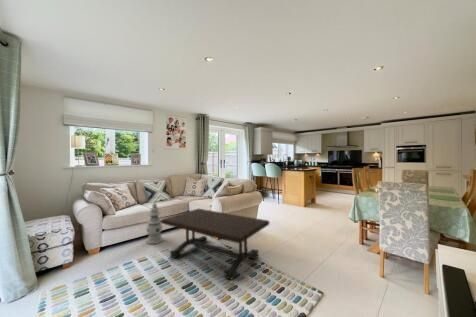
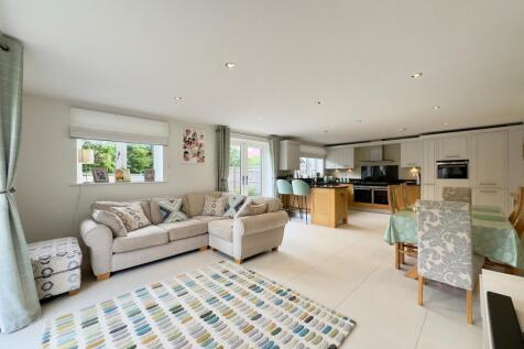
- coffee table [161,208,270,281]
- lantern [145,200,164,245]
